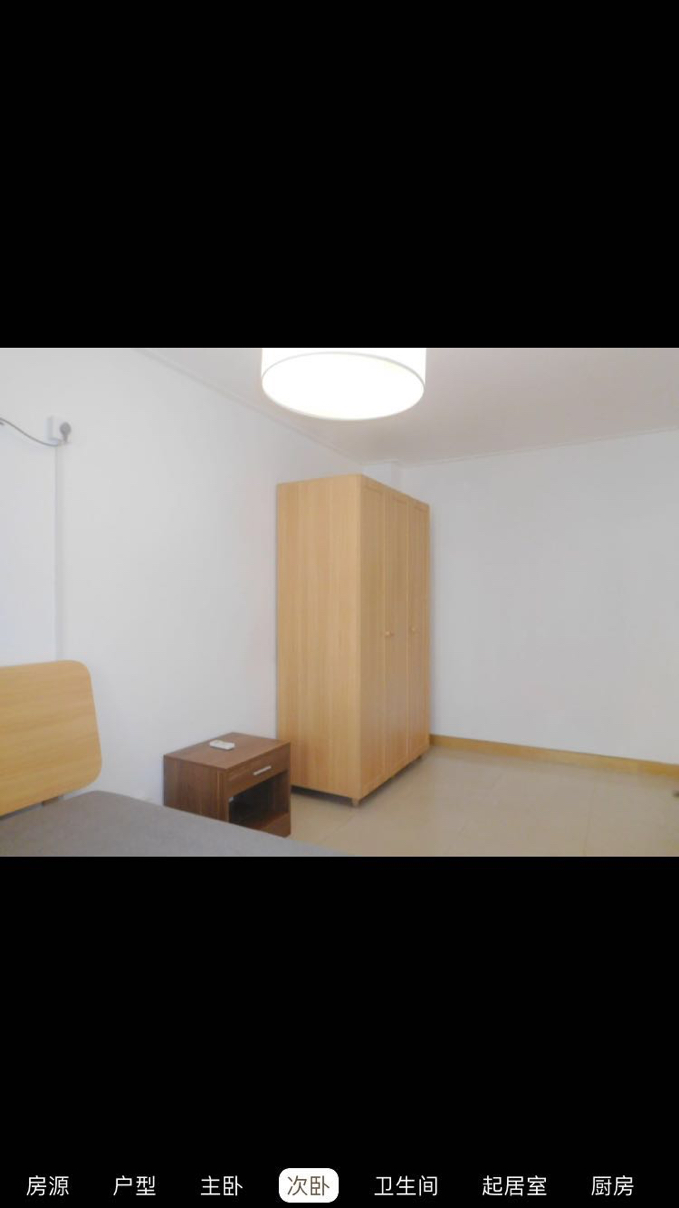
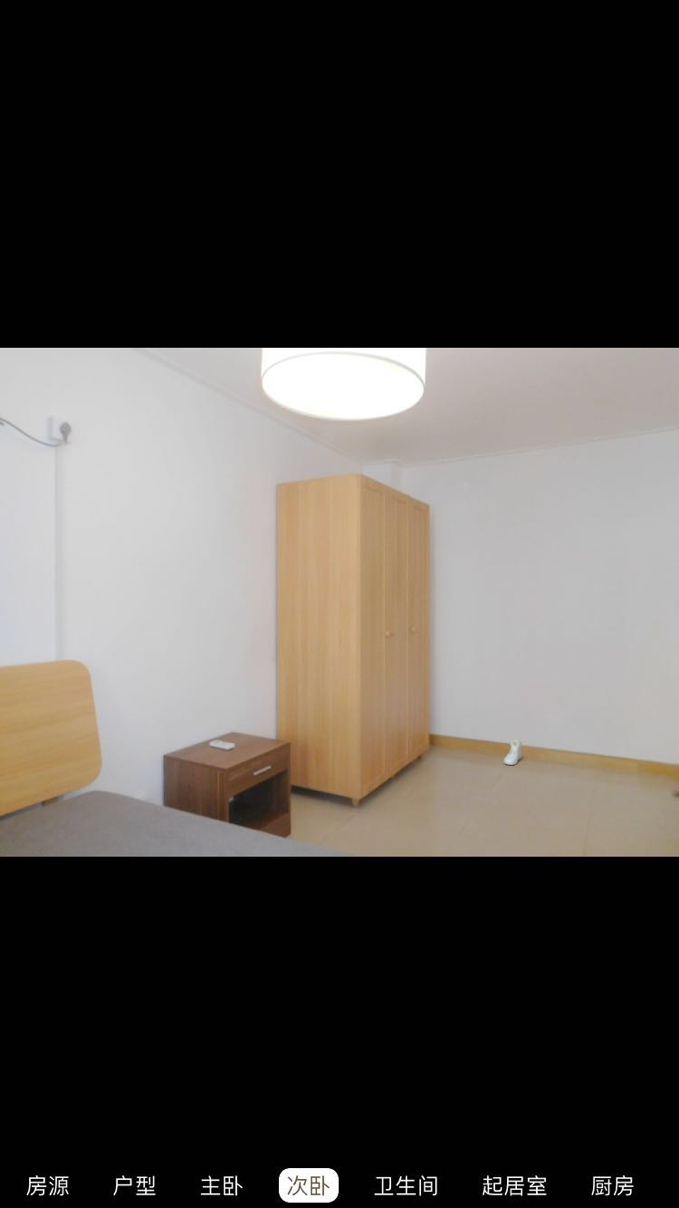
+ sneaker [503,739,523,766]
